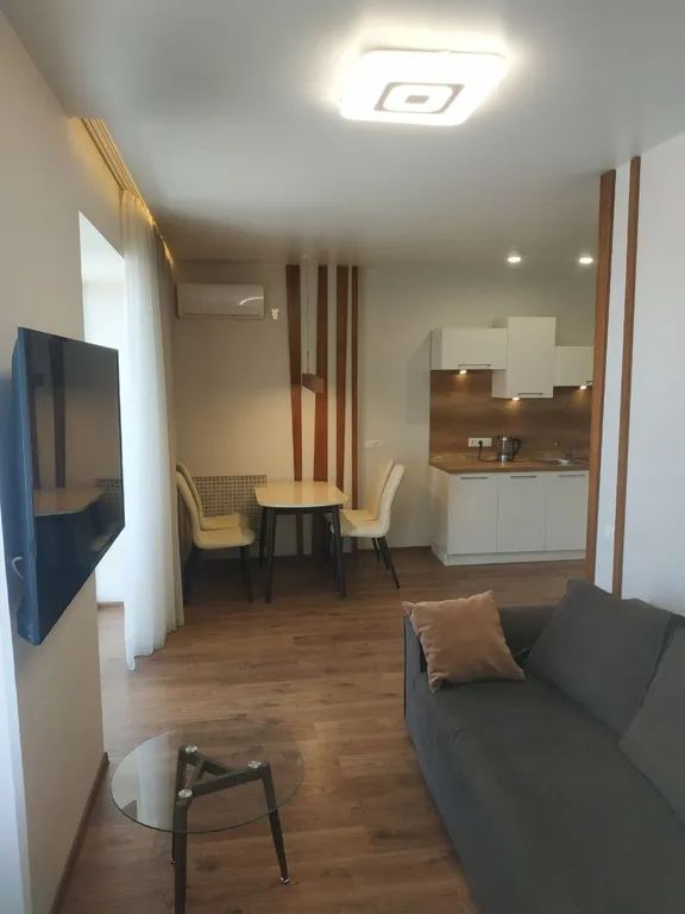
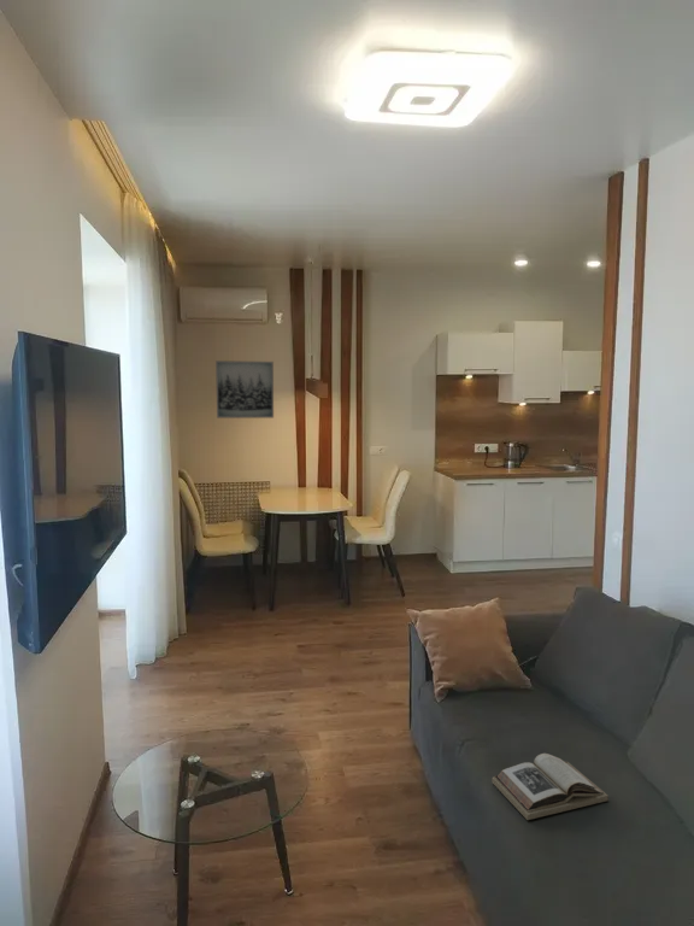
+ book [490,752,610,821]
+ wall art [214,359,275,420]
